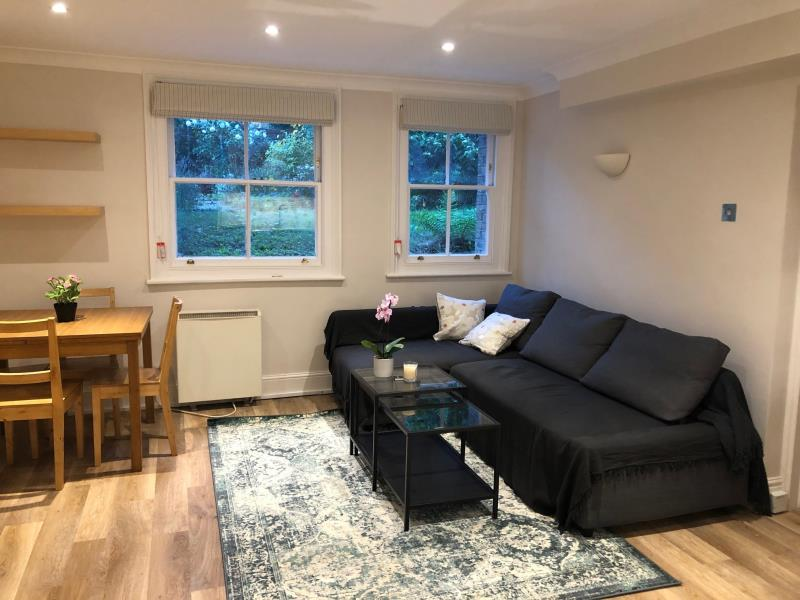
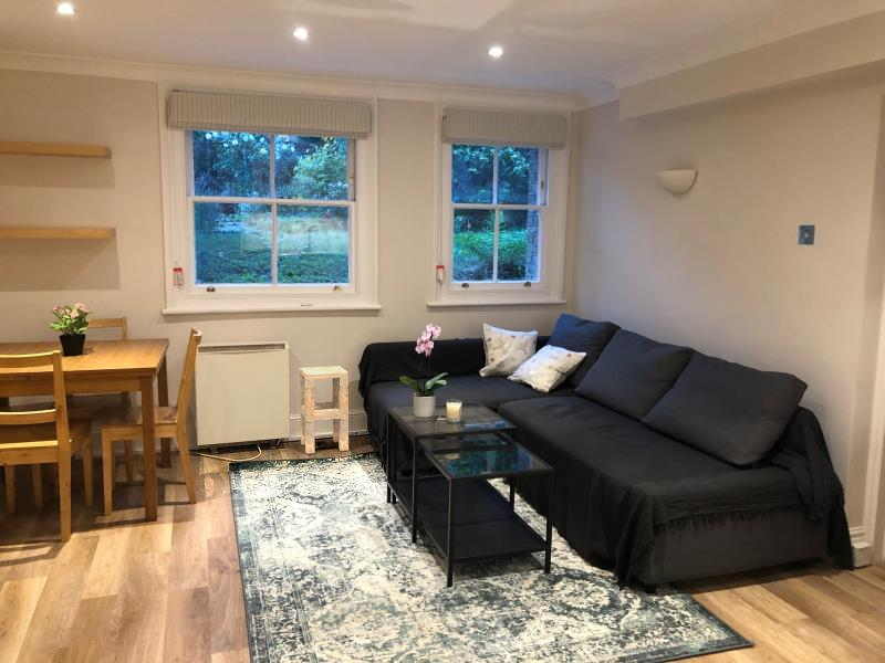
+ side table [299,365,350,455]
